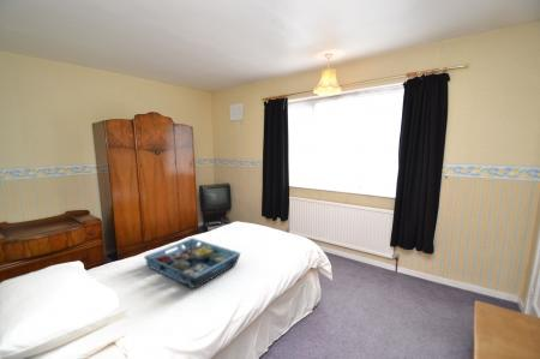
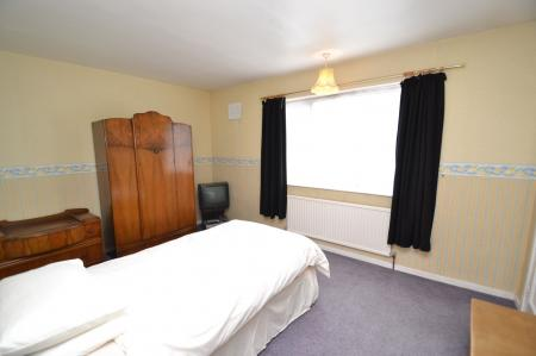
- serving tray [143,237,241,289]
